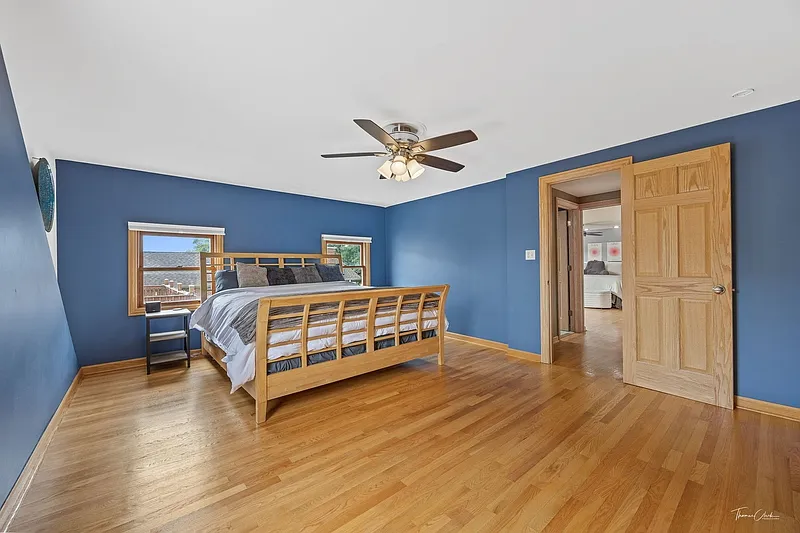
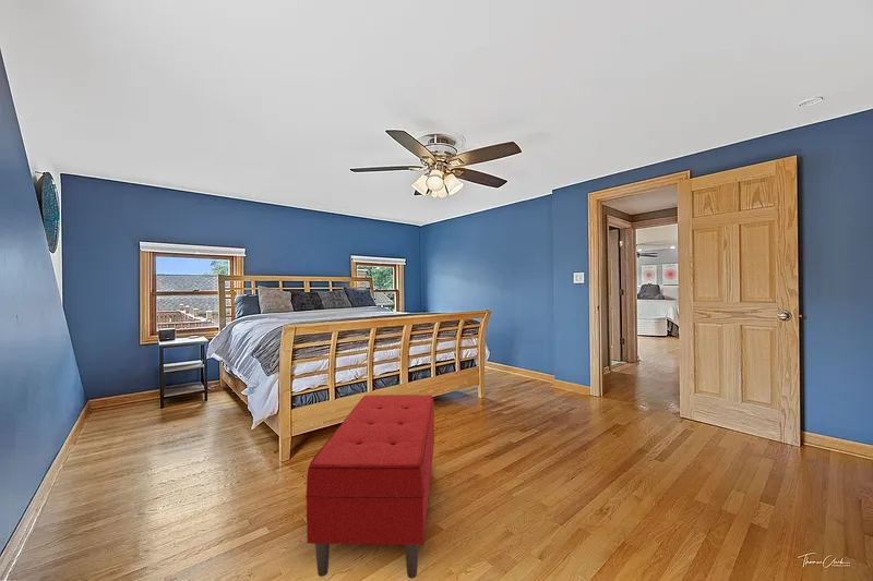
+ bench [304,394,435,580]
